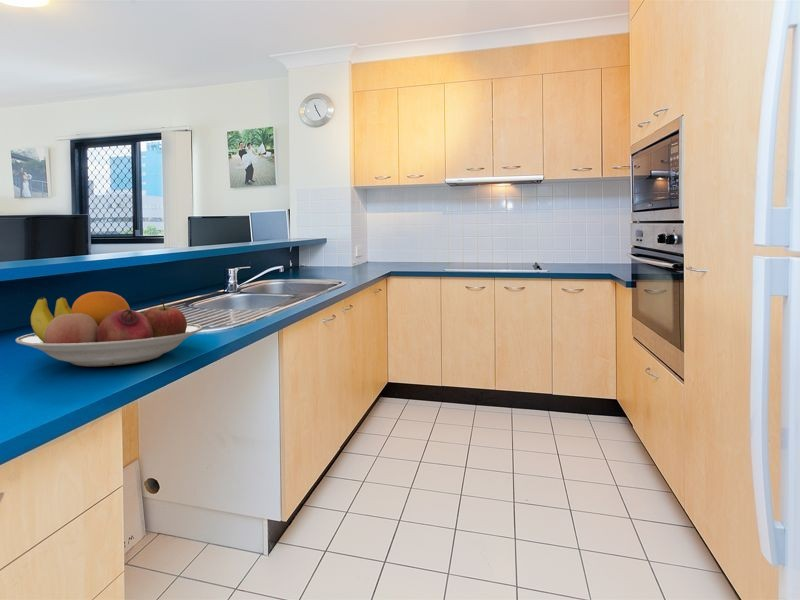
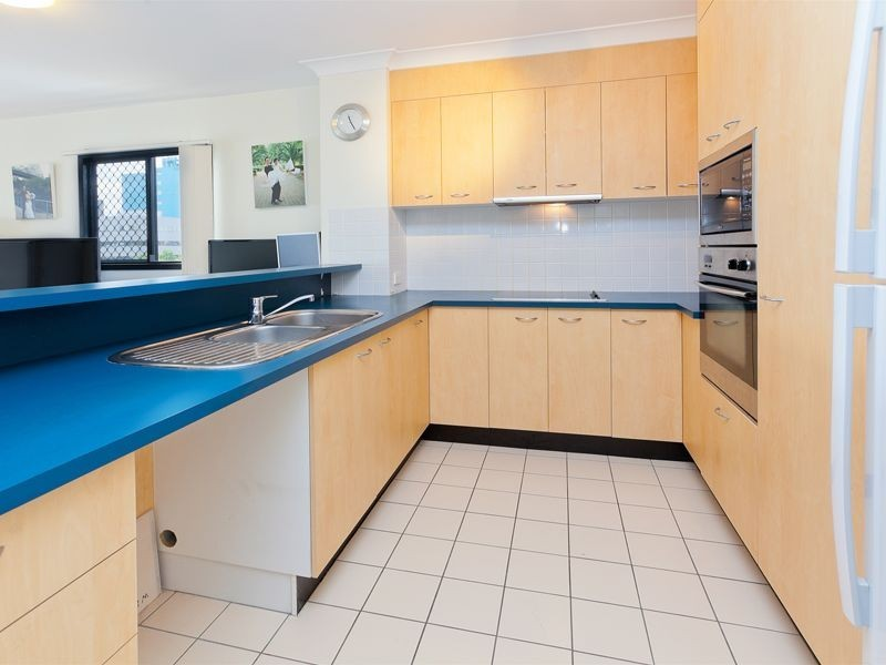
- fruit bowl [15,290,204,367]
